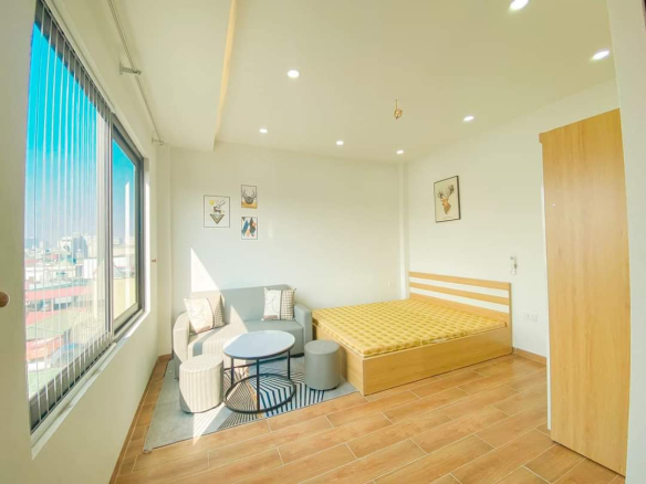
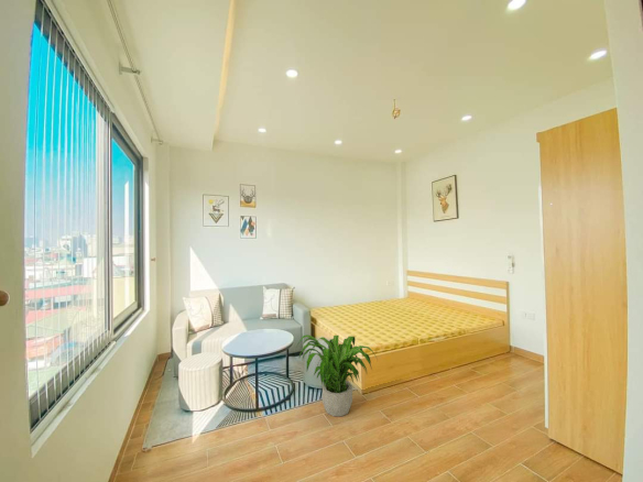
+ potted plant [296,335,379,417]
